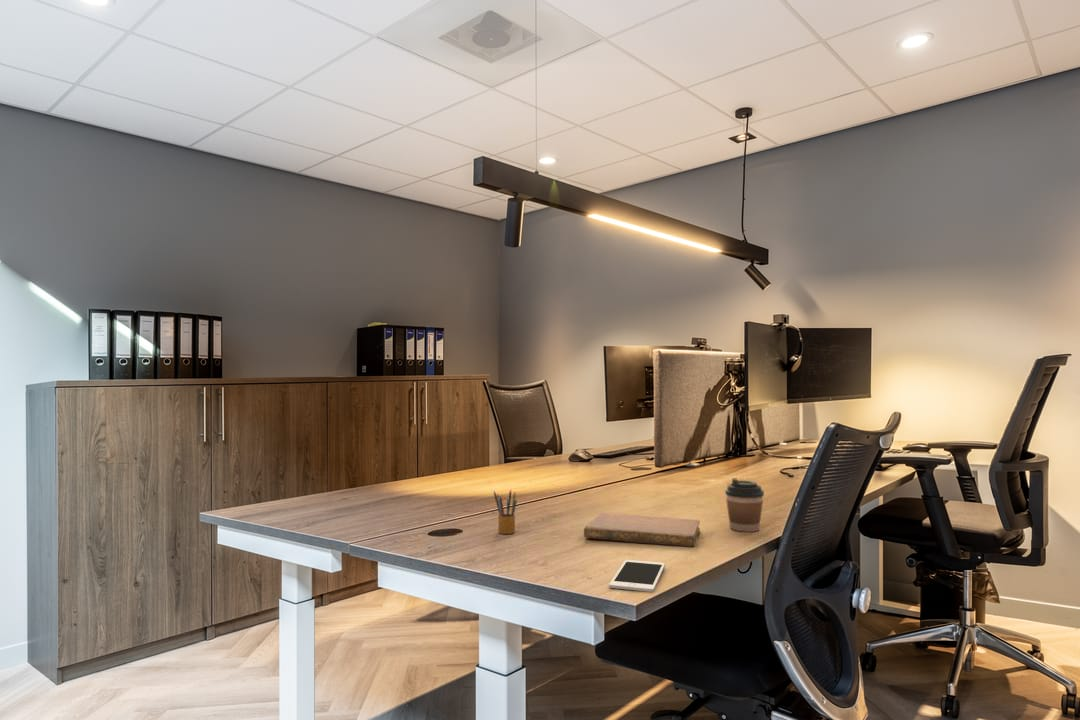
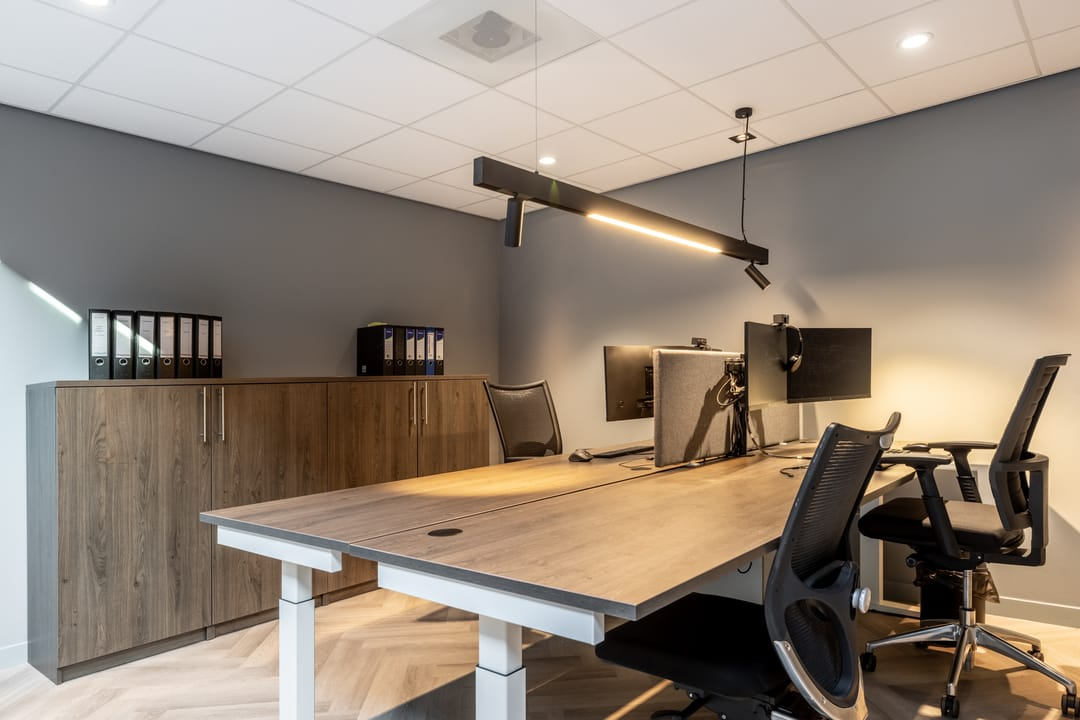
- coffee cup [724,477,765,533]
- cell phone [608,559,666,593]
- pencil box [493,489,518,535]
- notebook [583,512,701,548]
